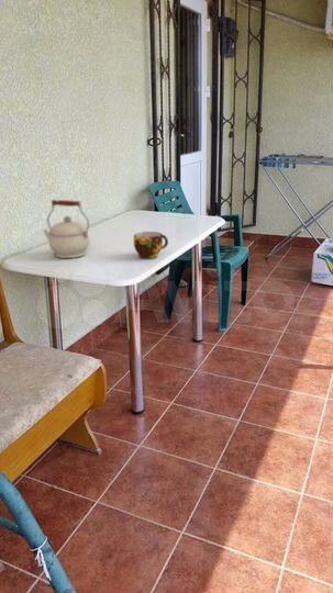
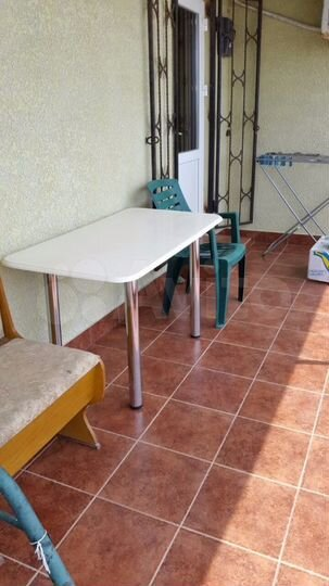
- kettle [42,199,91,259]
- cup [133,231,169,259]
